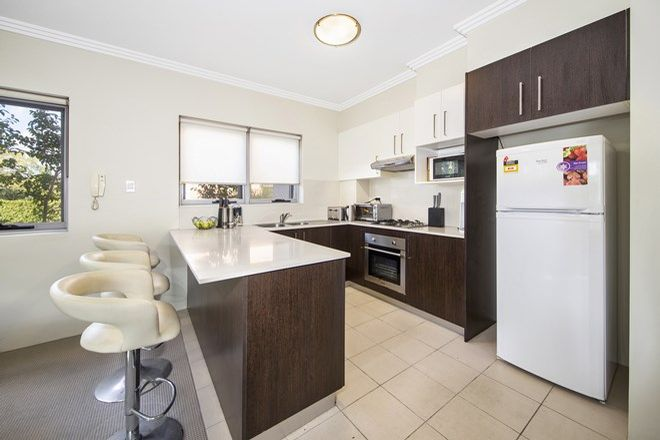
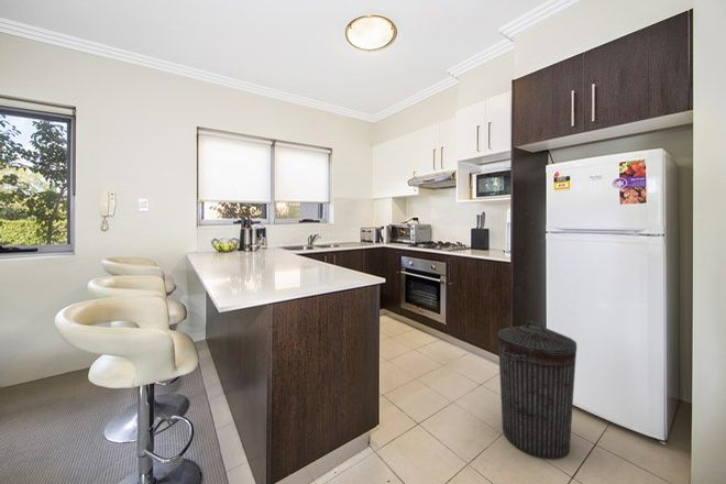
+ trash can [497,320,578,460]
